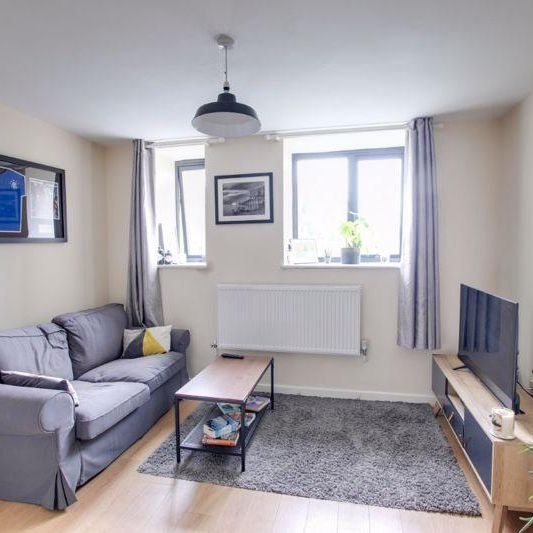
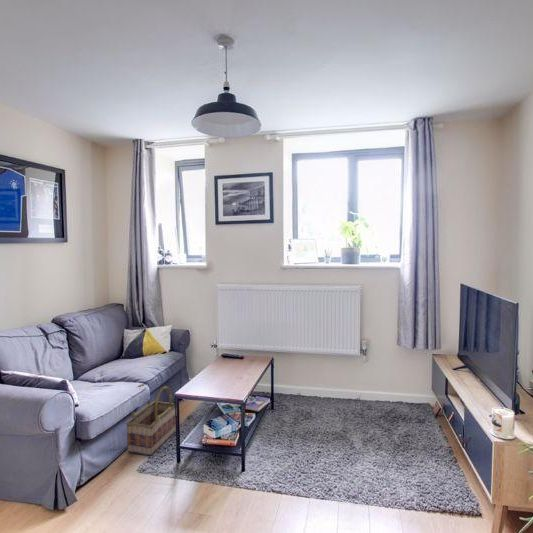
+ basket [125,383,176,457]
